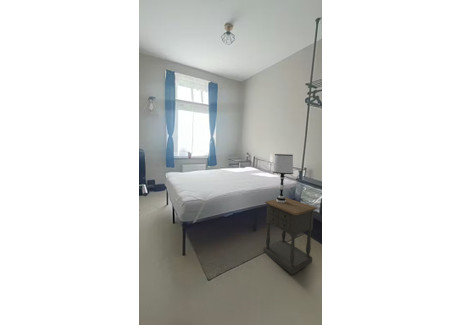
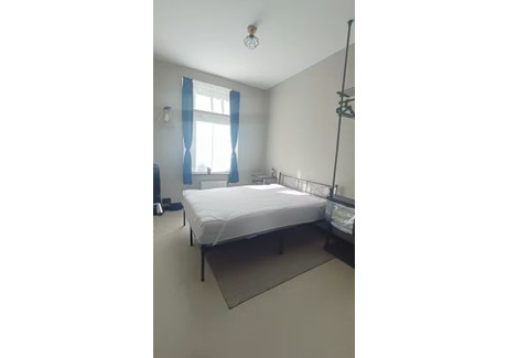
- table lamp [272,153,294,203]
- nightstand [262,197,318,275]
